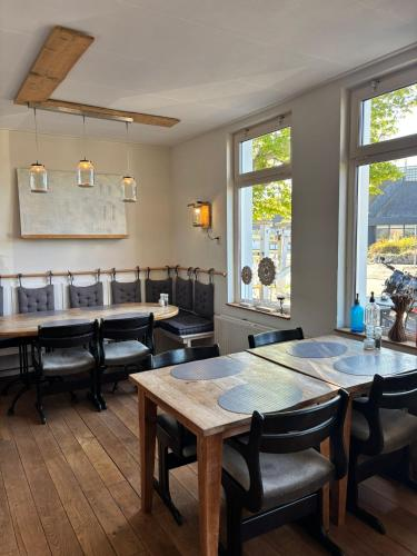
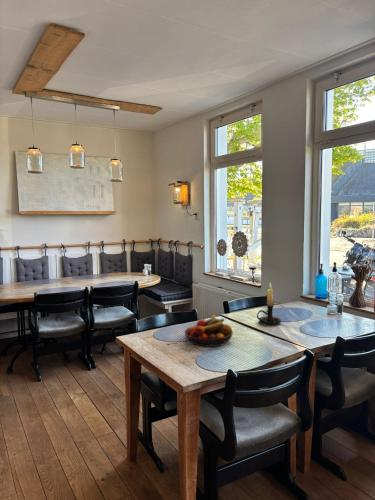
+ candle holder [256,282,282,326]
+ fruit bowl [184,314,234,348]
